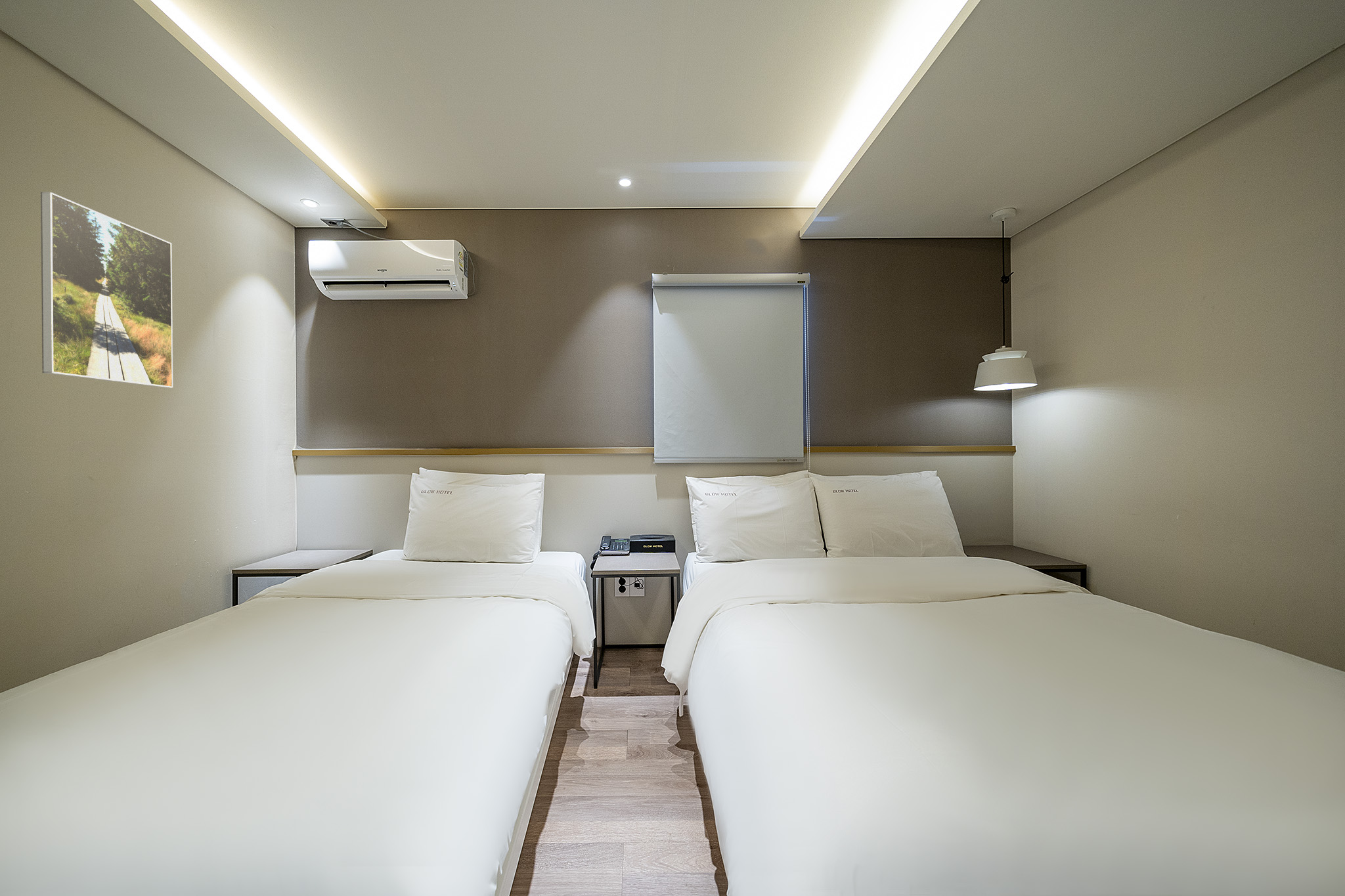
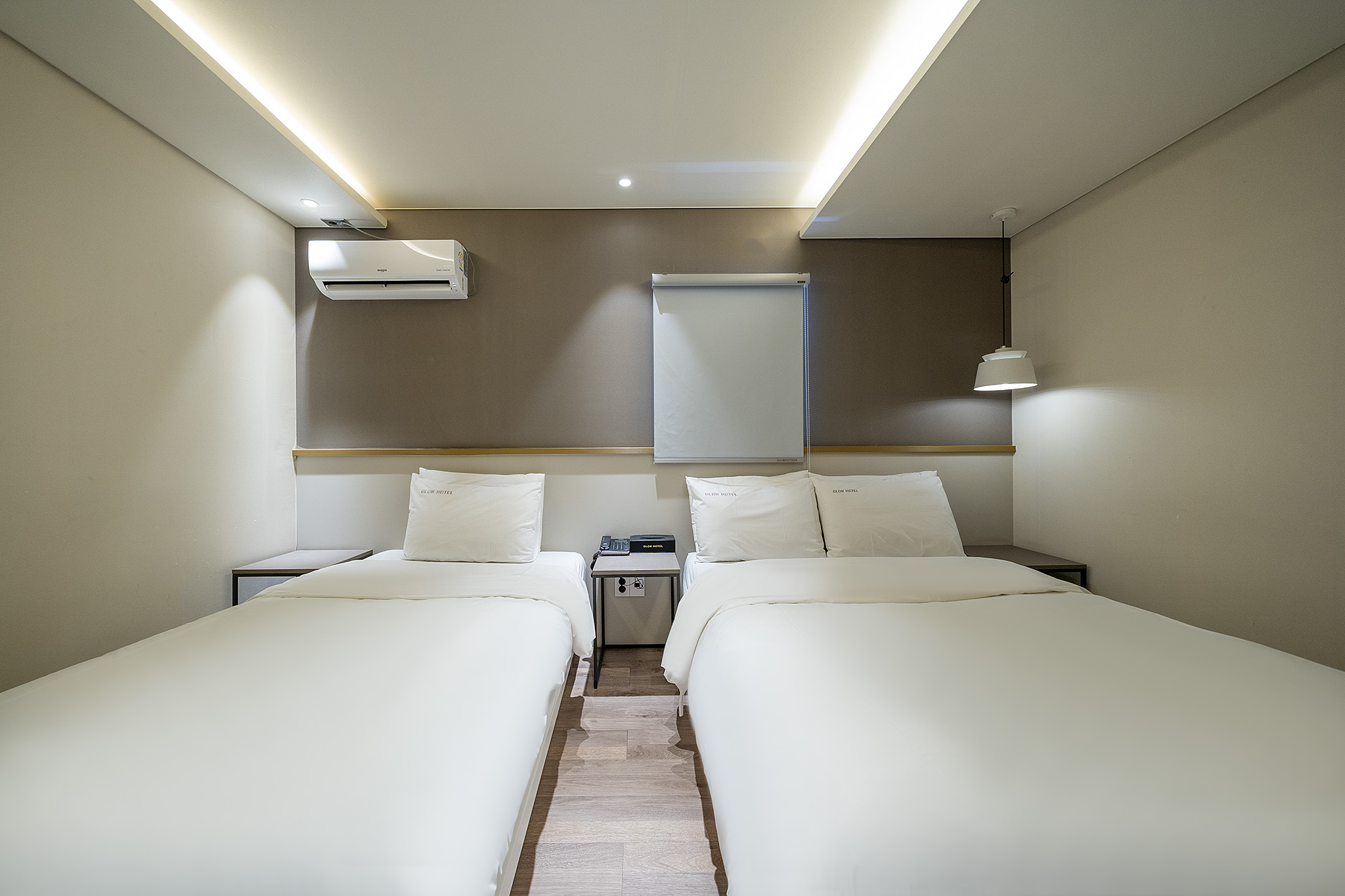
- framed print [40,191,173,389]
